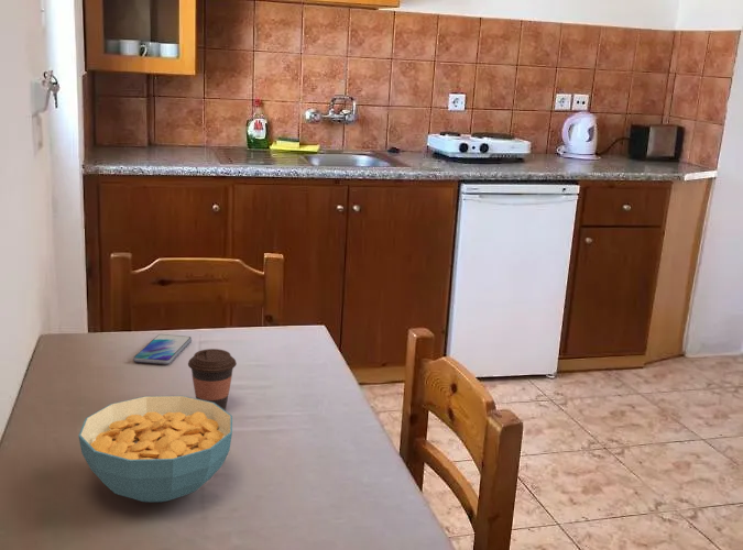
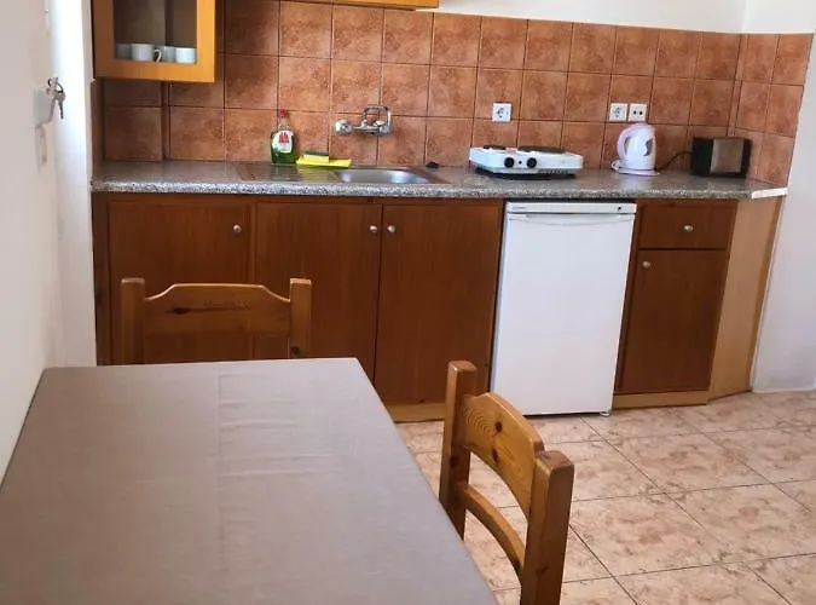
- smartphone [132,333,193,365]
- coffee cup [187,348,238,411]
- cereal bowl [77,395,233,504]
